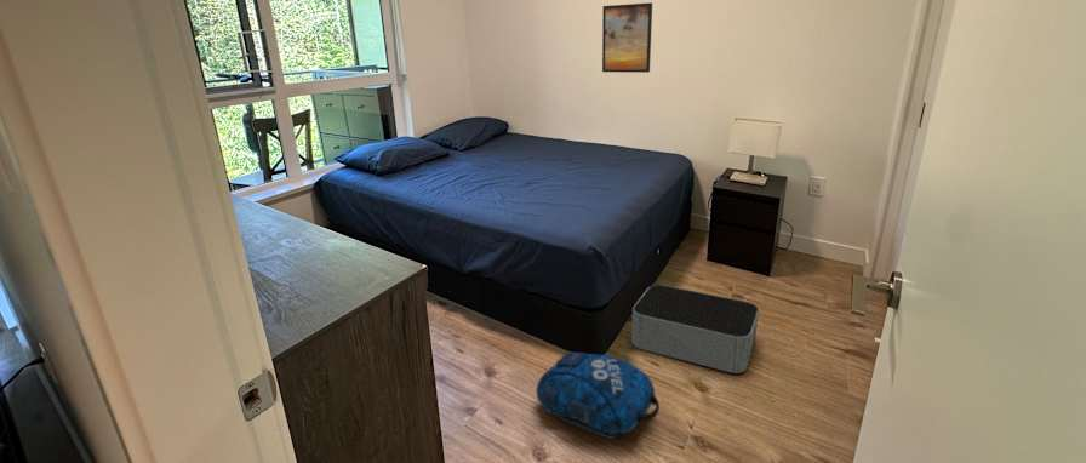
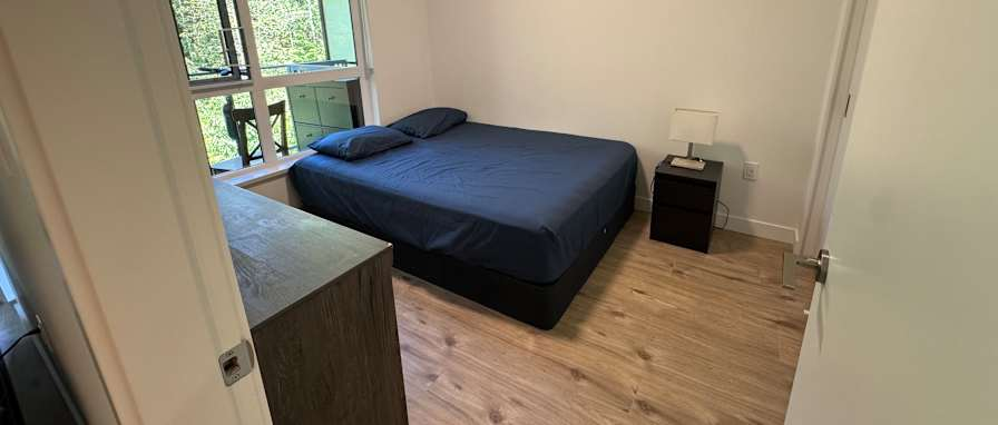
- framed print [601,1,653,74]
- storage bin [630,284,760,375]
- backpack [536,350,661,440]
